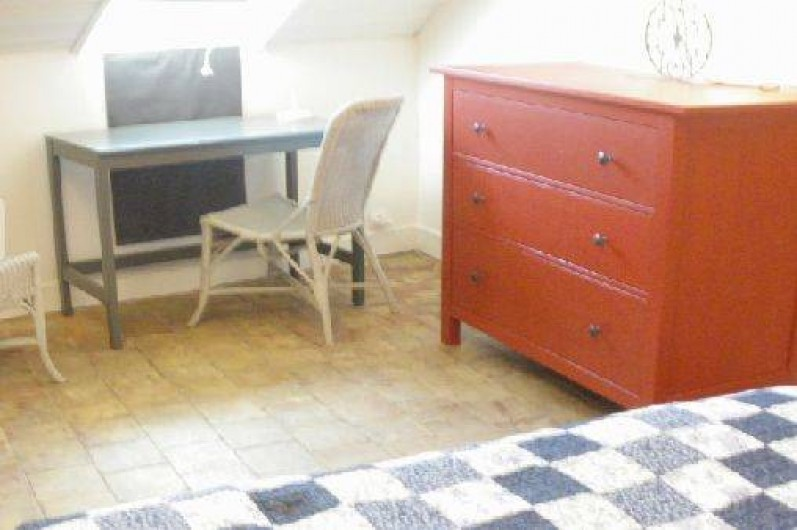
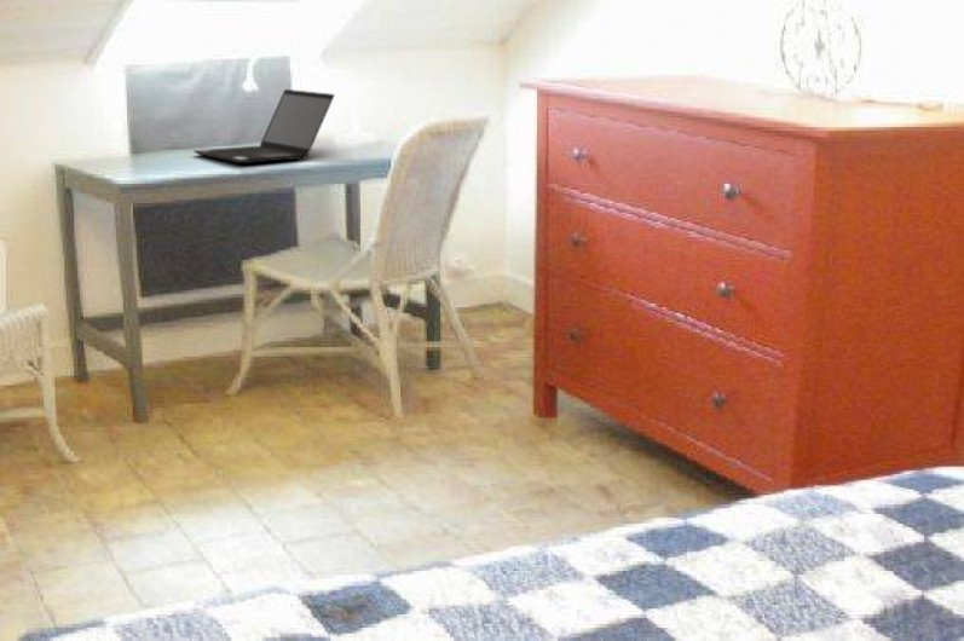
+ laptop computer [192,88,336,164]
